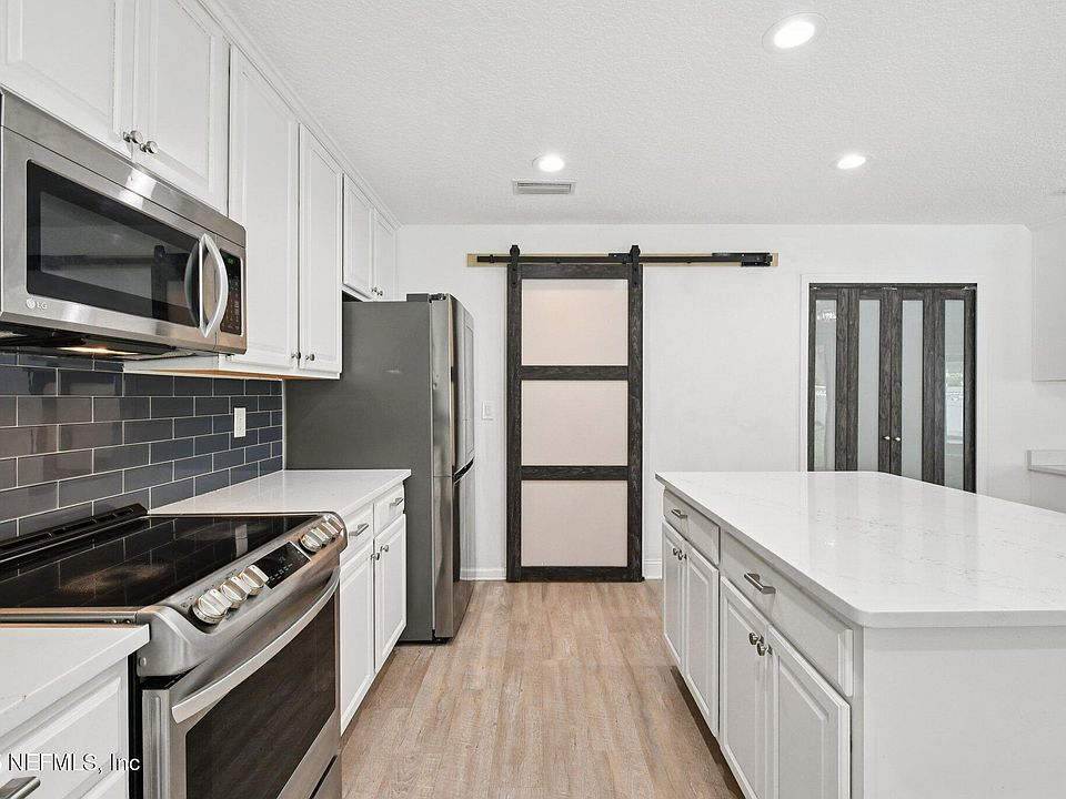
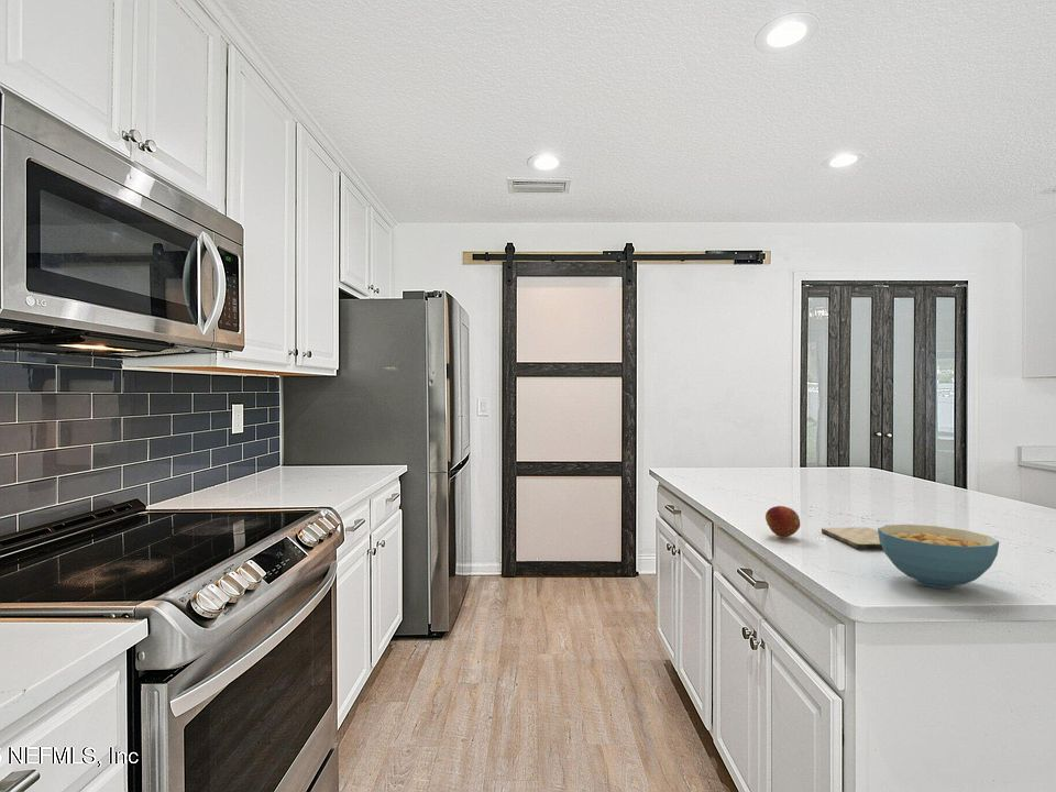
+ fruit [765,505,801,538]
+ cereal bowl [877,524,1000,590]
+ cutting board [821,526,883,550]
